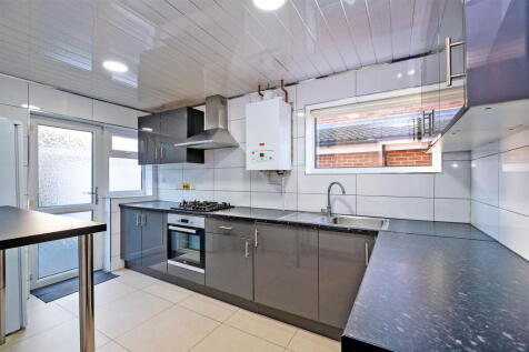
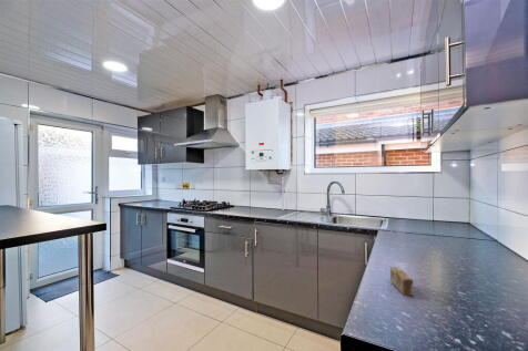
+ soap bar [389,266,415,297]
